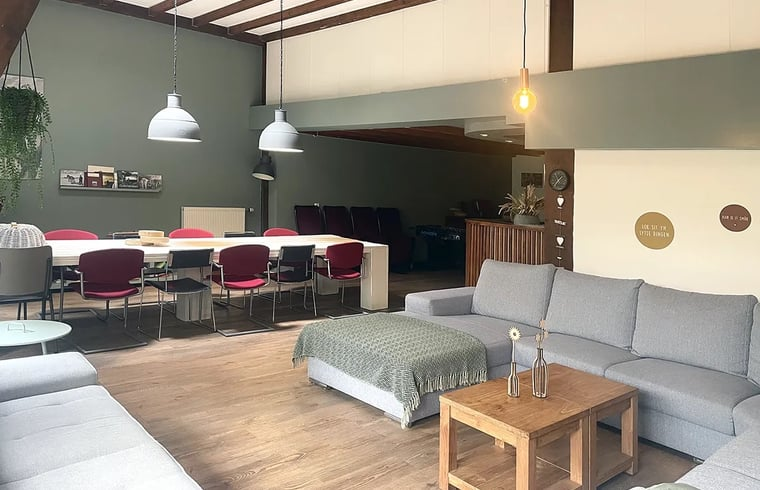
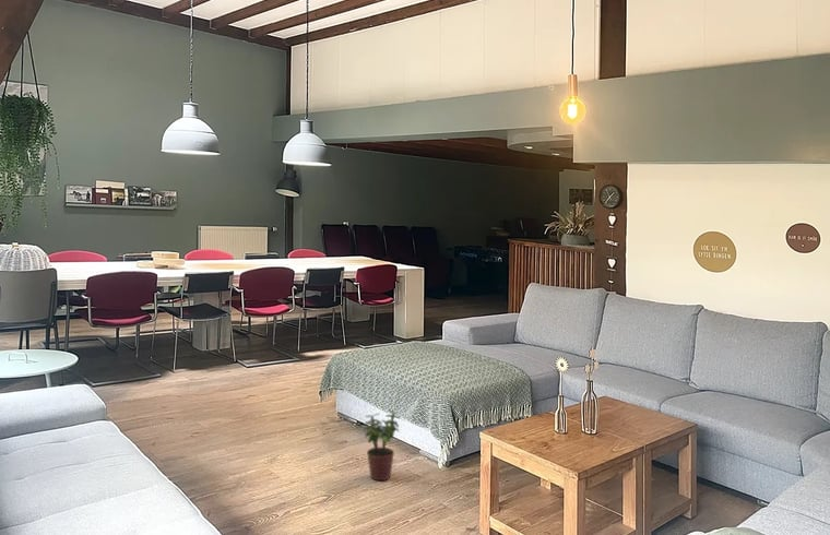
+ potted plant [361,409,402,482]
